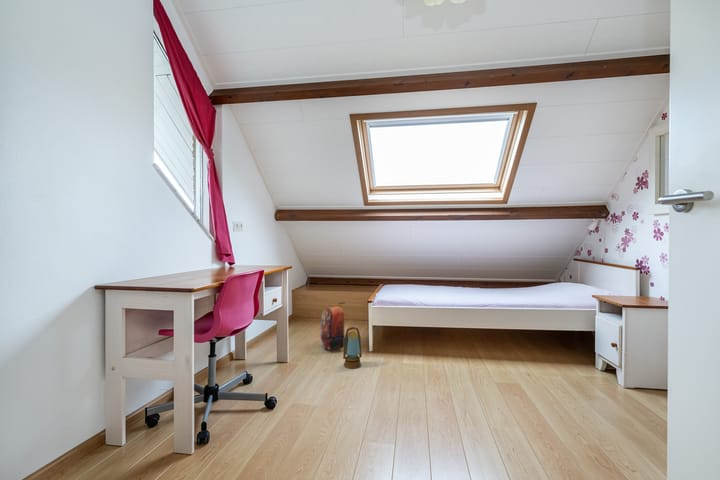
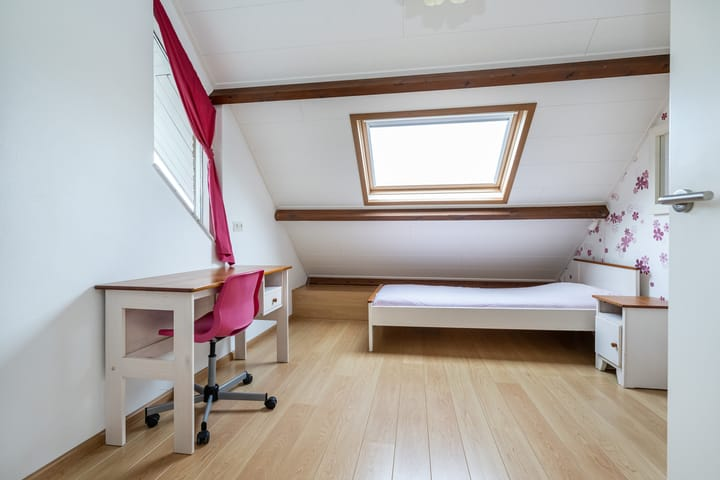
- lantern [342,326,363,370]
- backpack [319,301,346,351]
